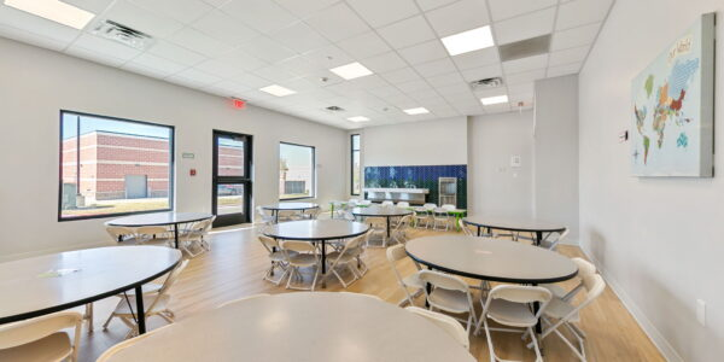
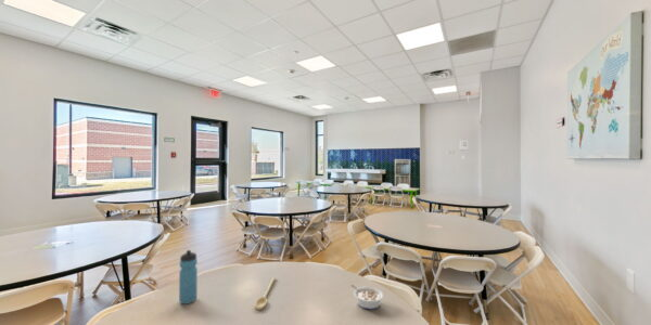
+ water bottle [178,249,199,306]
+ legume [350,284,385,311]
+ spoon [254,275,277,311]
